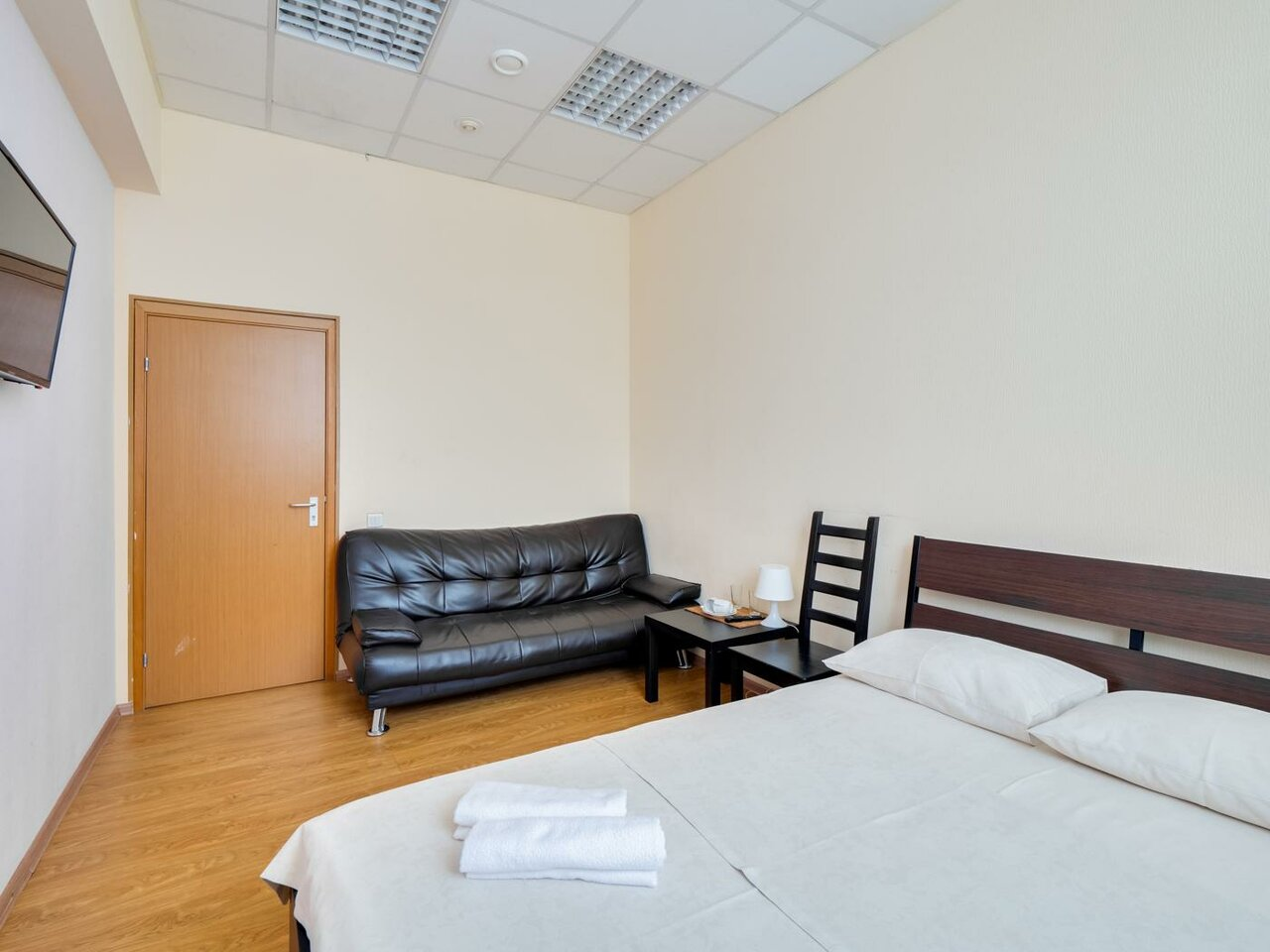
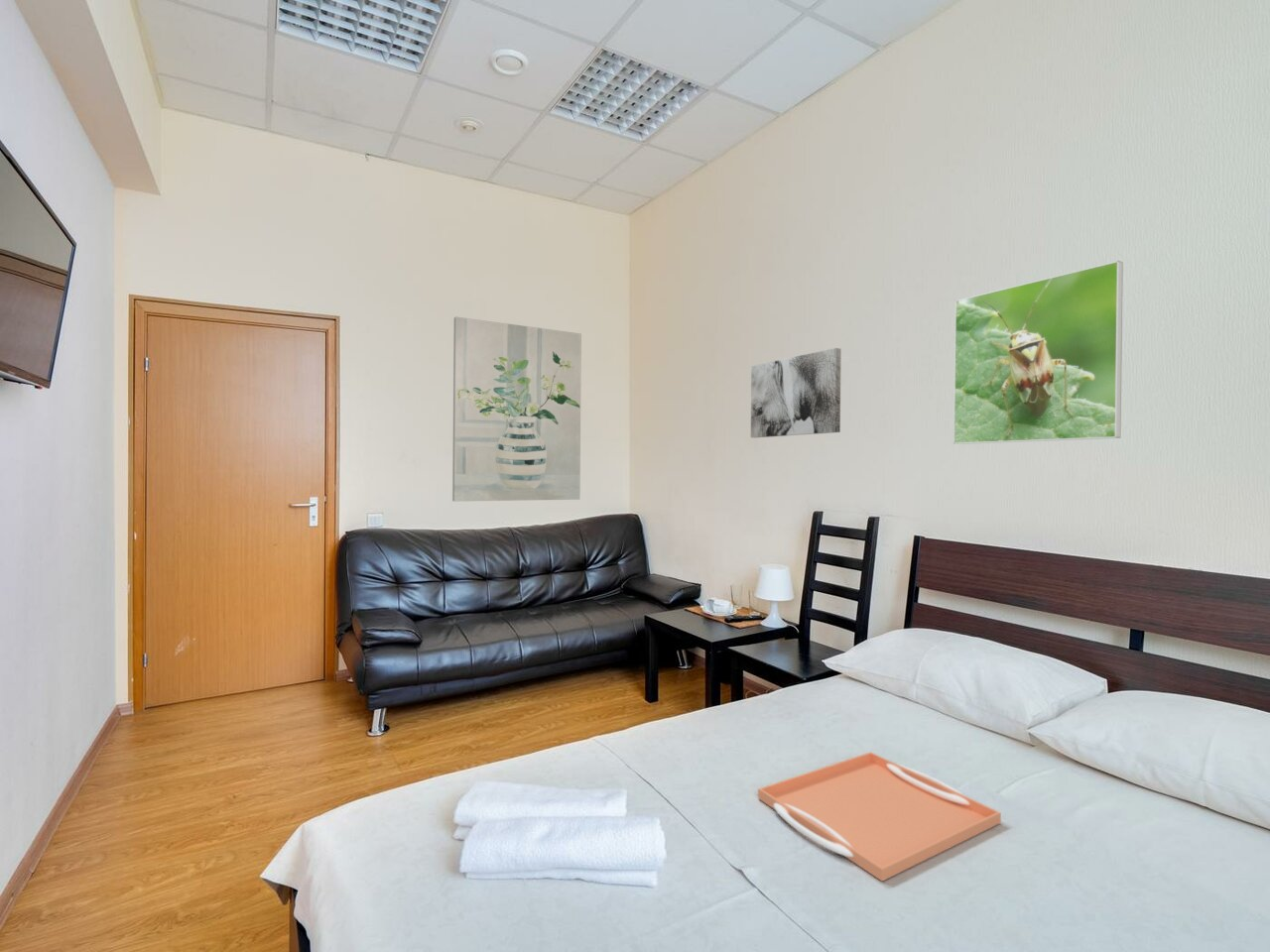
+ wall art [451,315,582,502]
+ serving tray [757,751,1002,883]
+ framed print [953,260,1124,445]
+ wall art [750,347,842,438]
